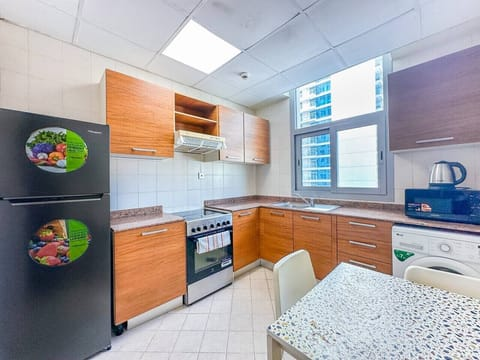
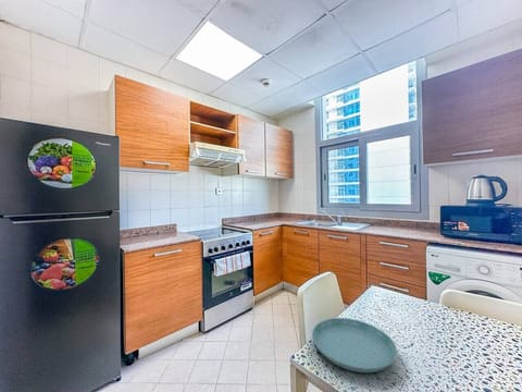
+ saucer [311,317,398,373]
